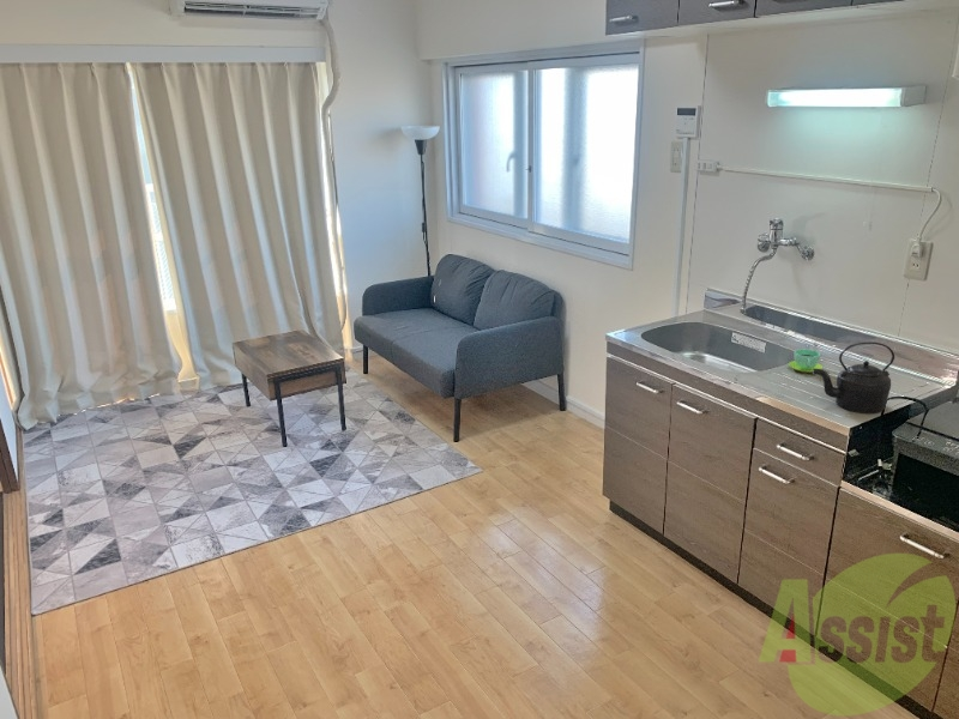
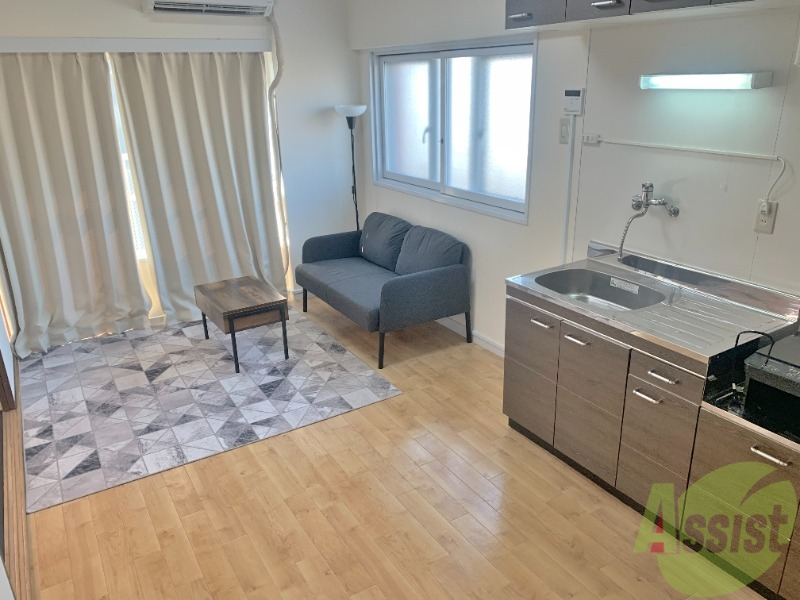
- cup [788,348,824,374]
- kettle [812,340,895,415]
